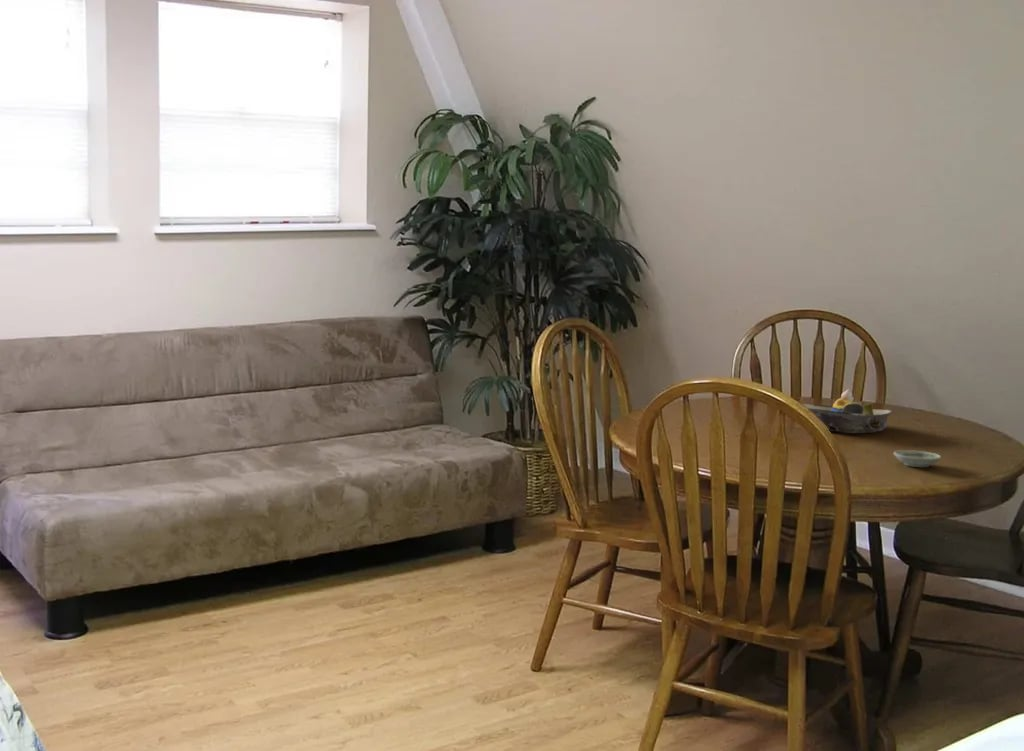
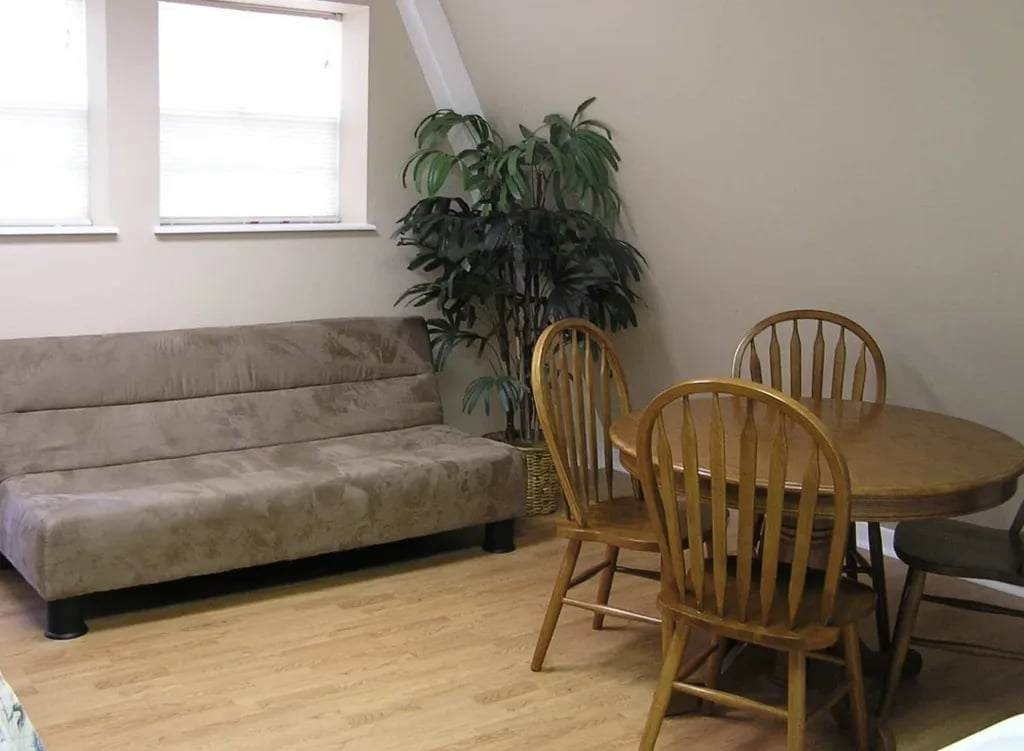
- saucer [893,449,942,468]
- decorative bowl [802,388,895,434]
